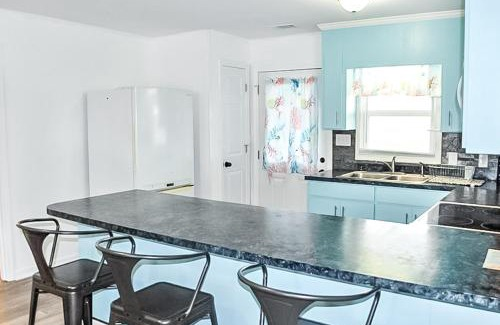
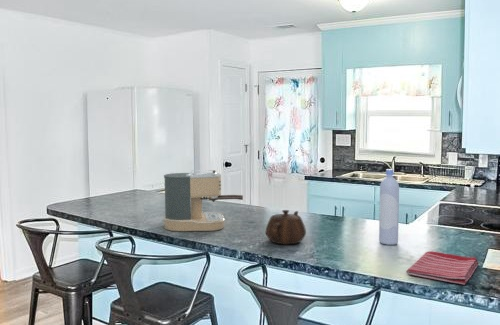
+ teapot [264,209,307,245]
+ dish towel [406,250,479,286]
+ coffee maker [162,169,244,232]
+ bottle [378,168,400,246]
